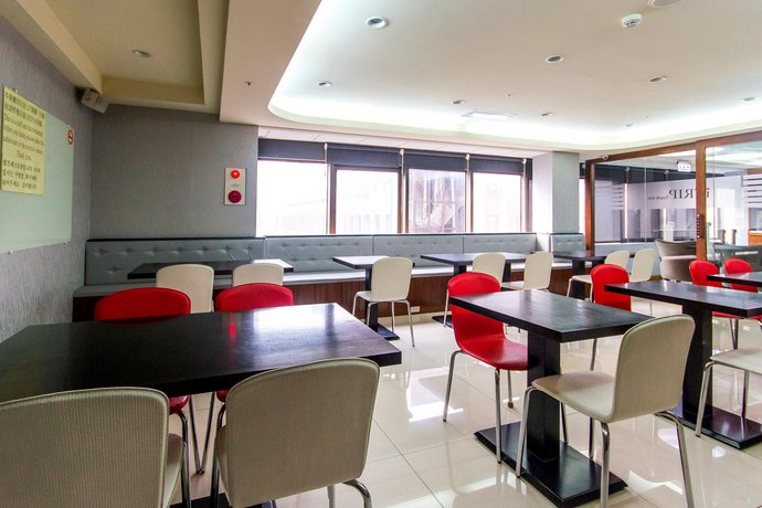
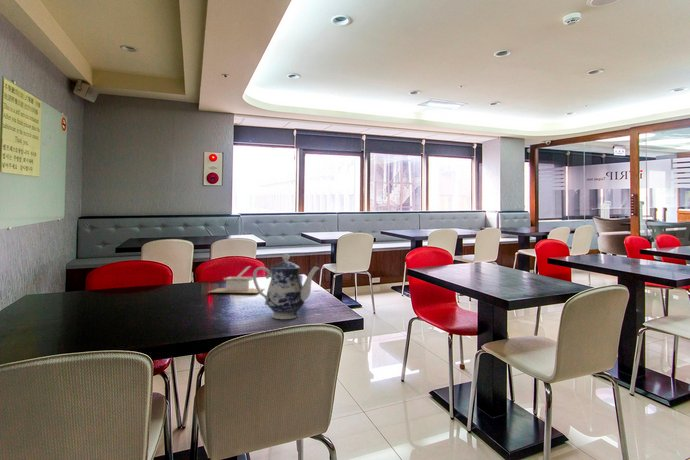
+ teapot [252,253,320,320]
+ napkin holder [209,265,265,294]
